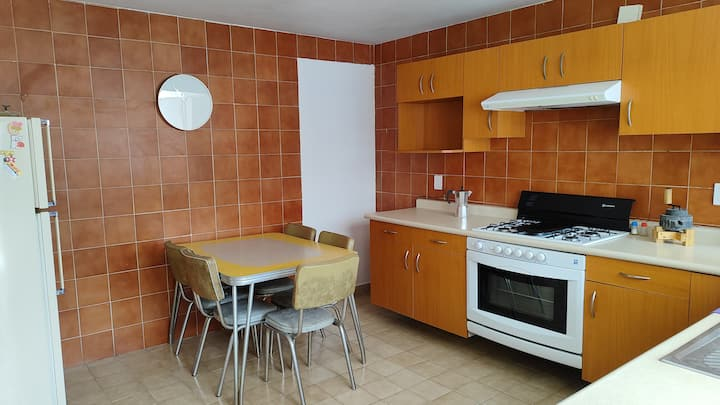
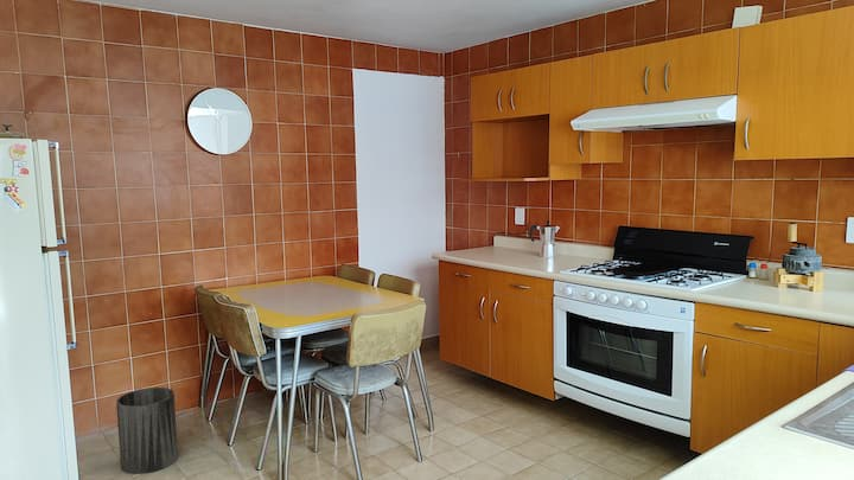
+ trash can [115,386,179,475]
